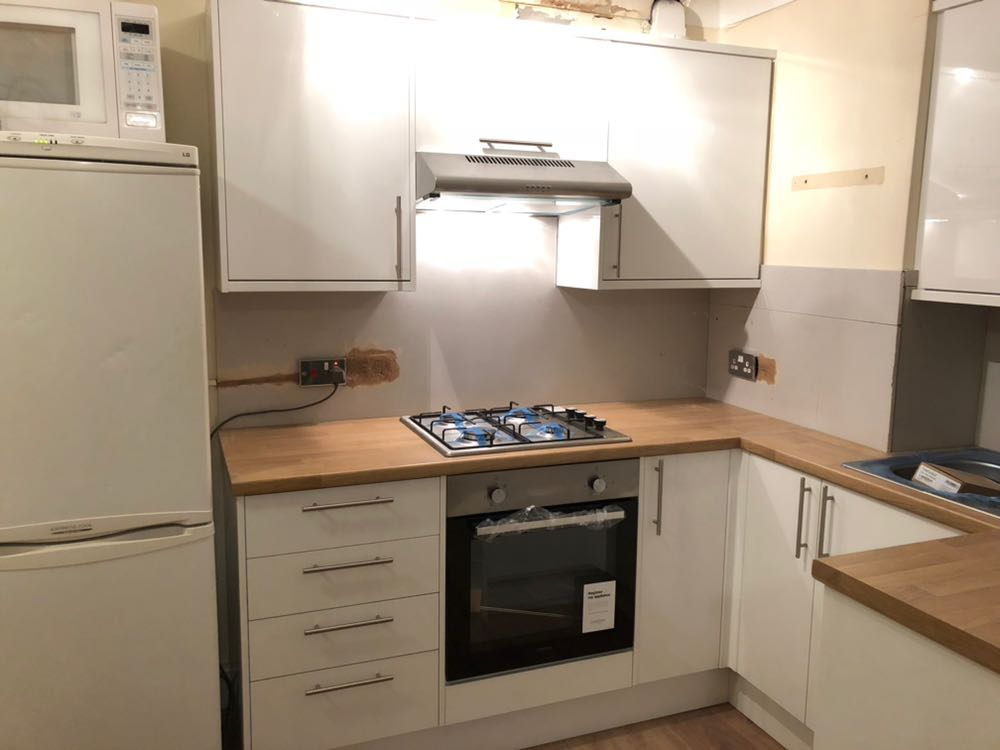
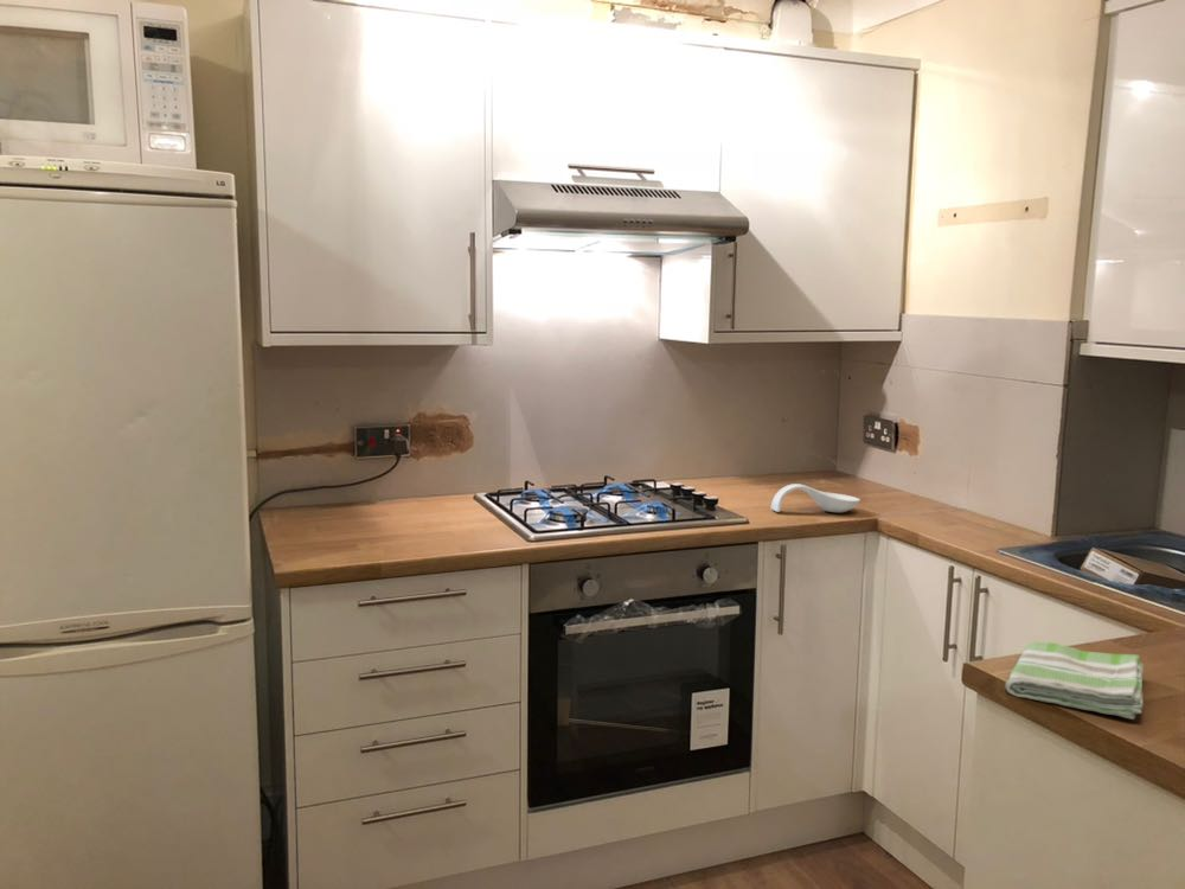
+ dish towel [1005,641,1145,721]
+ spoon rest [770,482,861,513]
